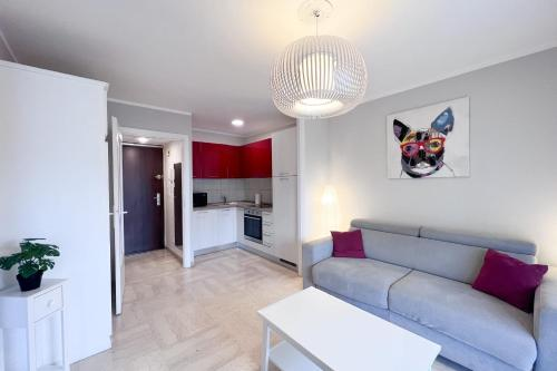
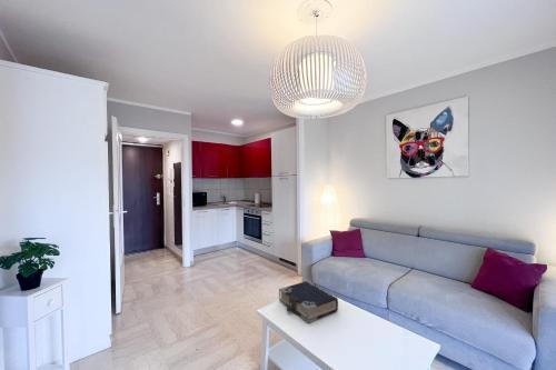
+ book [278,280,339,323]
